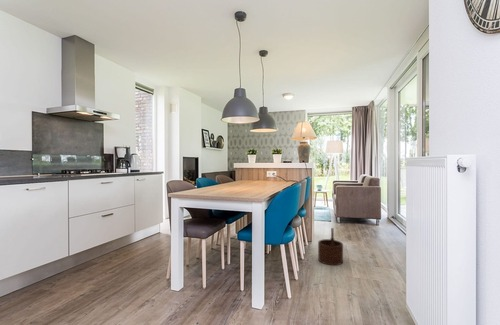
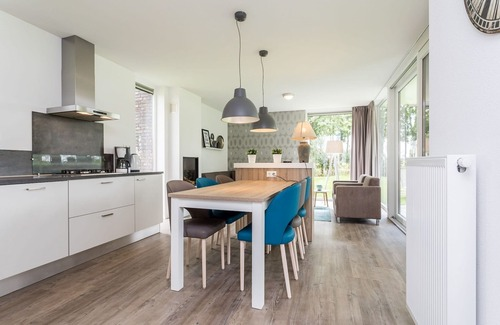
- wooden bucket [317,227,344,266]
